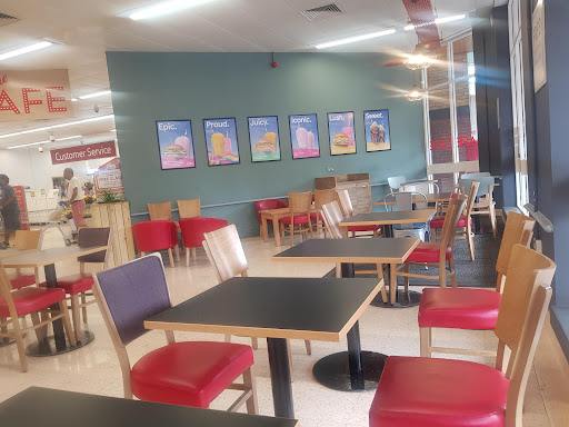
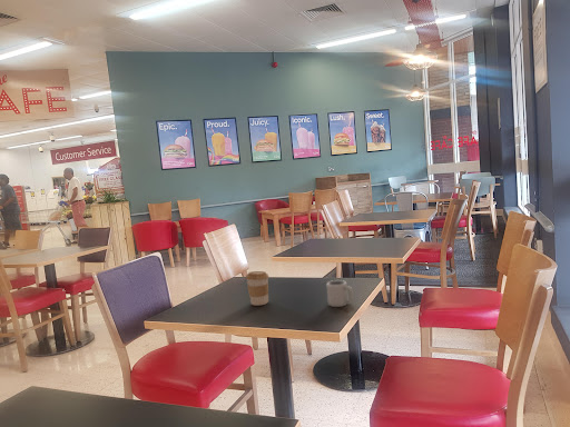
+ coffee cup [245,270,269,307]
+ cup [325,279,353,308]
